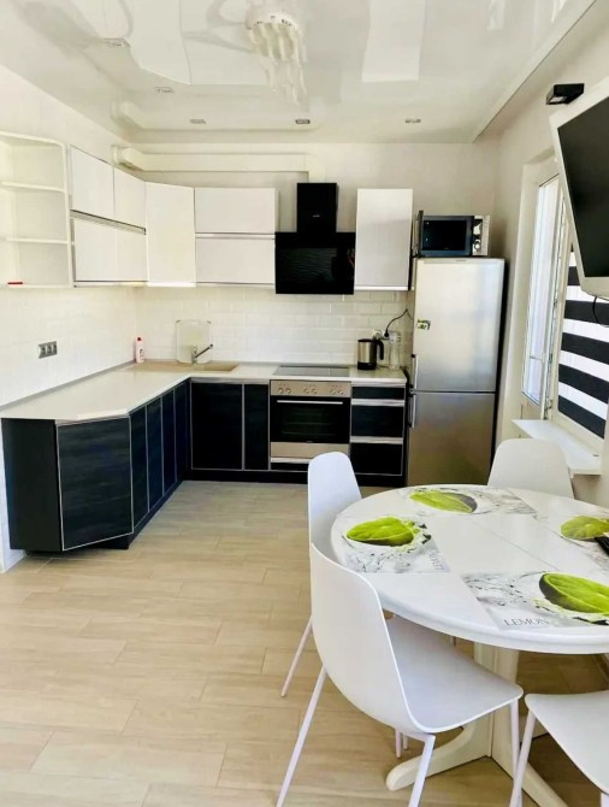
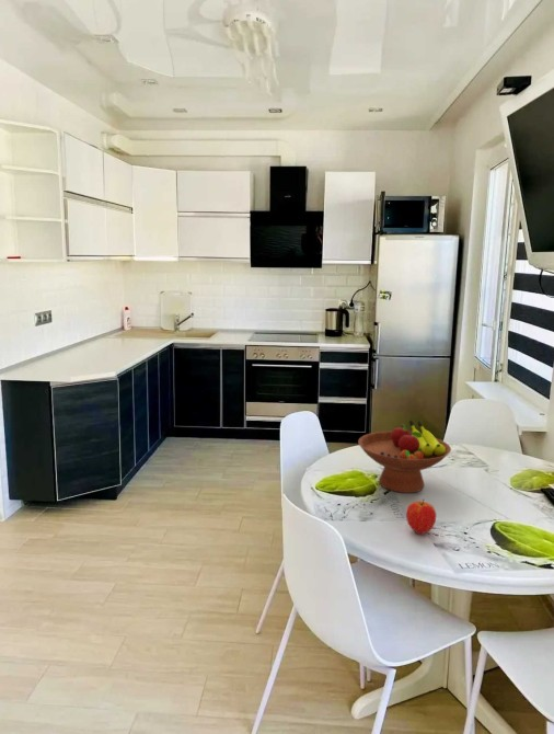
+ apple [405,498,437,535]
+ fruit bowl [357,420,452,494]
